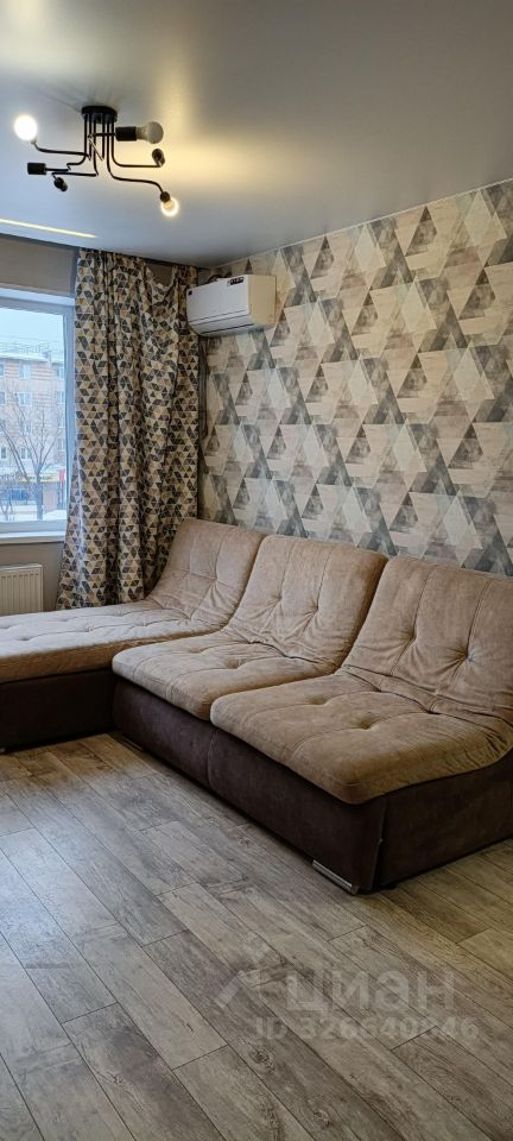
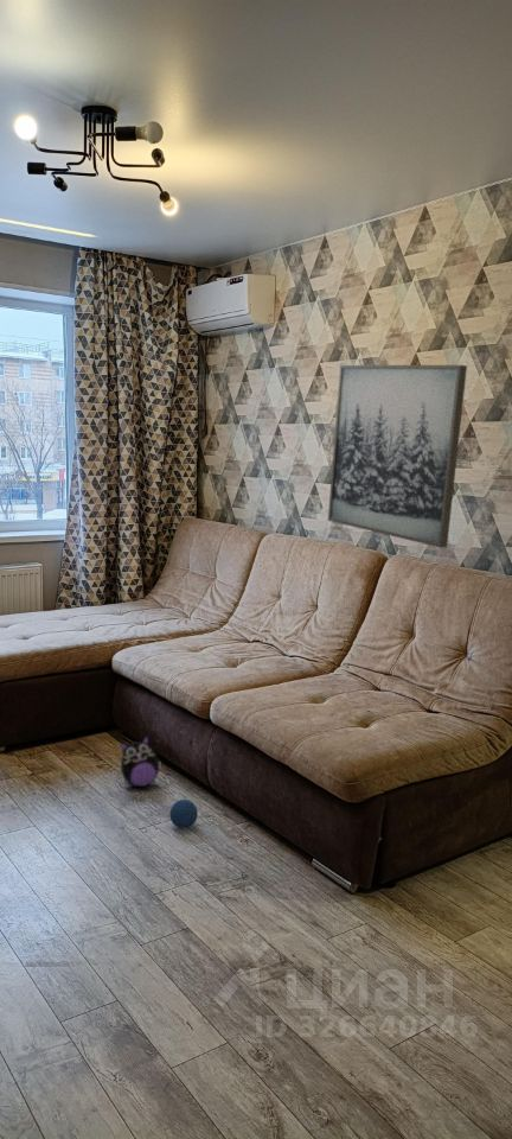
+ plush toy [119,734,162,788]
+ ball [168,798,199,829]
+ wall art [327,364,468,549]
